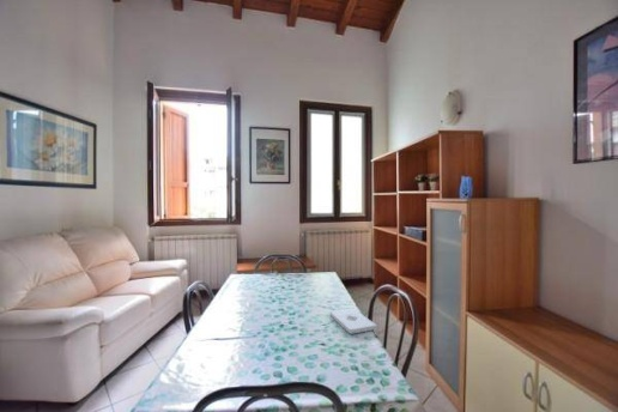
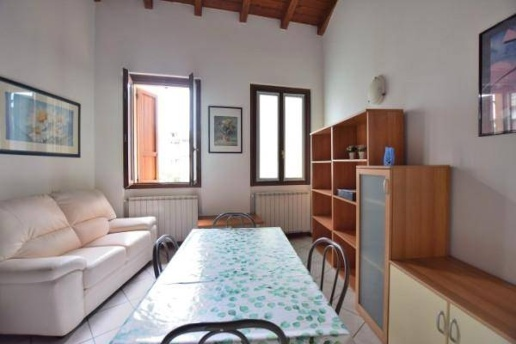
- notepad [329,307,378,334]
